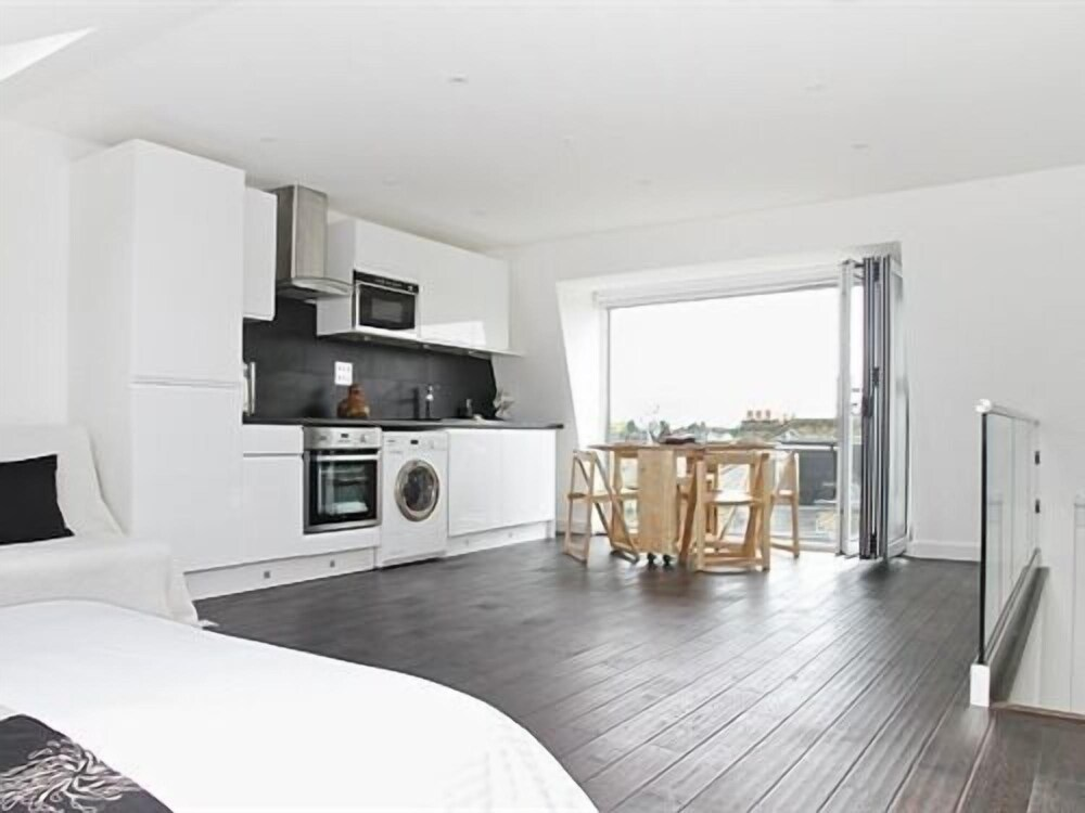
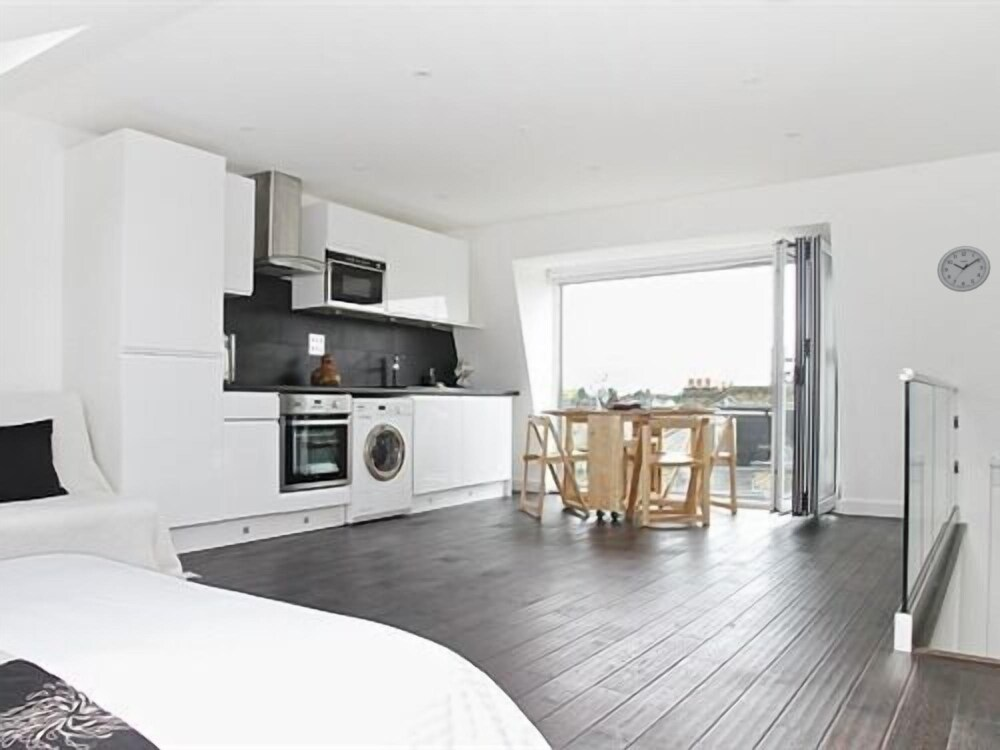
+ wall clock [936,245,992,293]
